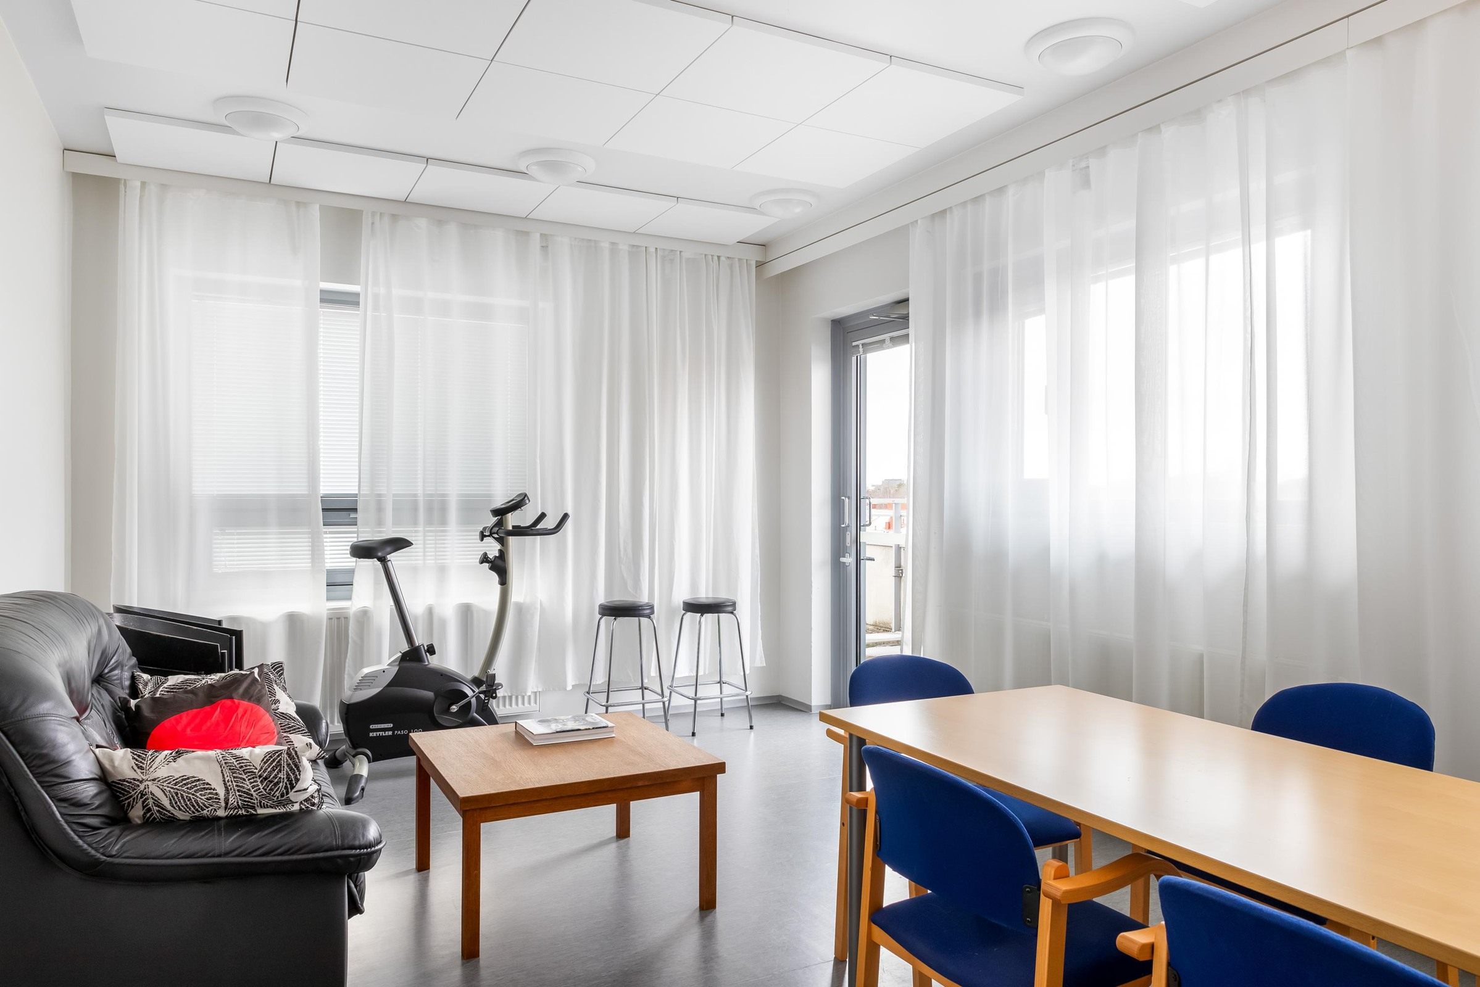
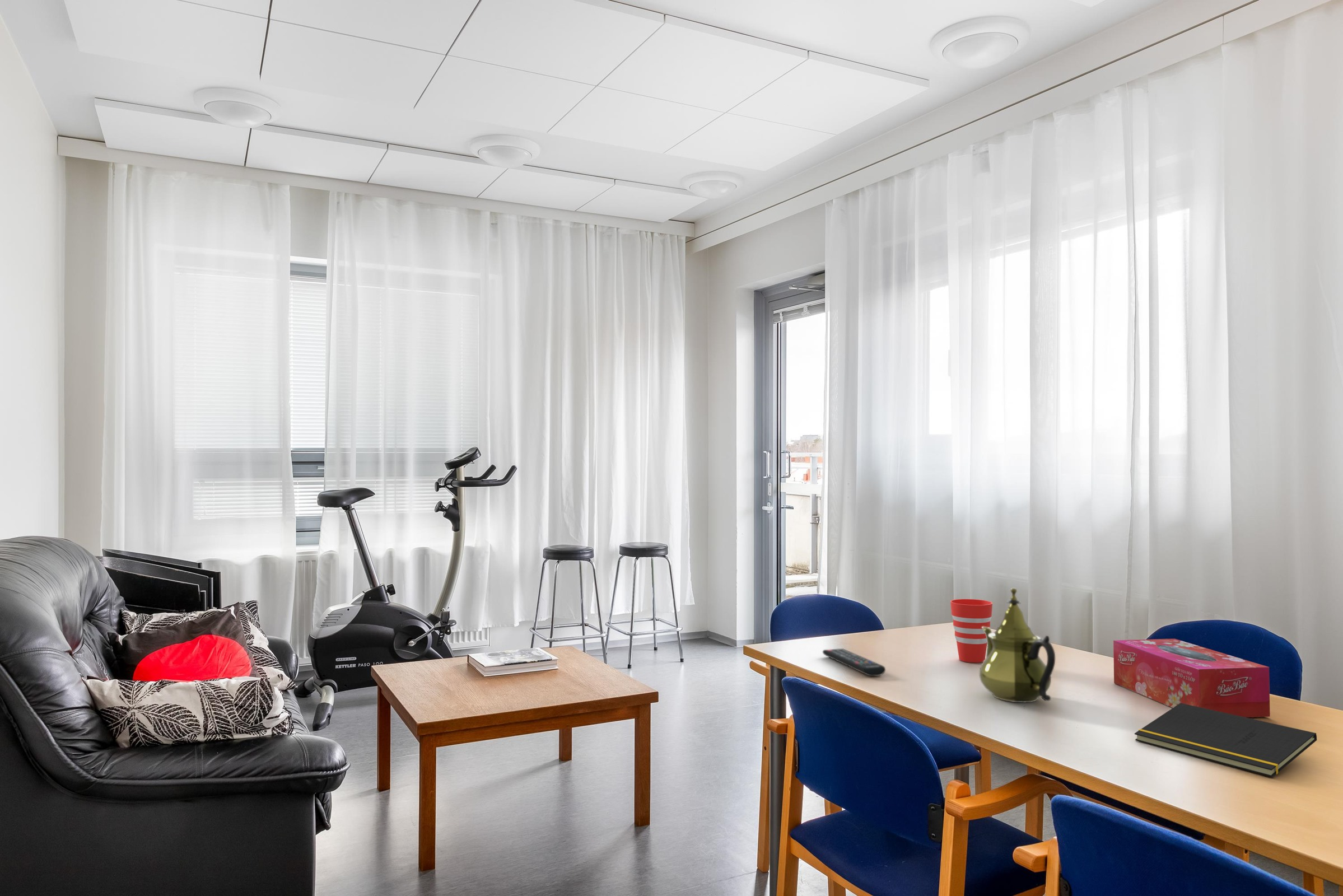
+ teapot [979,587,1056,703]
+ tissue box [1113,638,1271,718]
+ remote control [822,648,886,677]
+ cup [950,599,993,663]
+ notepad [1134,703,1317,778]
